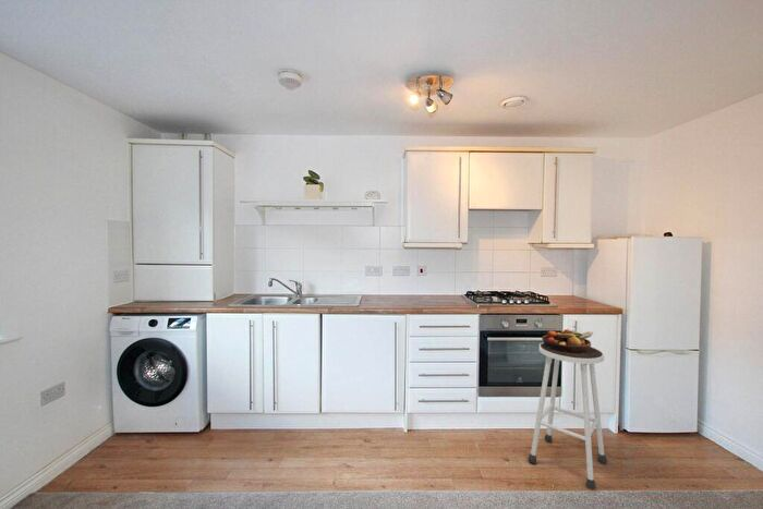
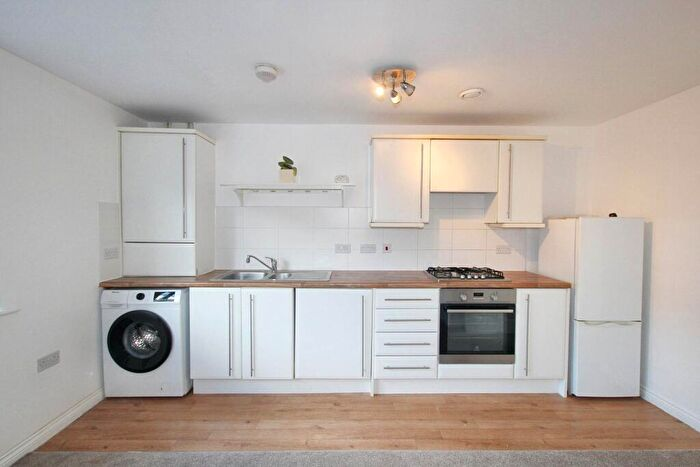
- fruit bowl [541,328,594,353]
- stool [526,341,608,490]
